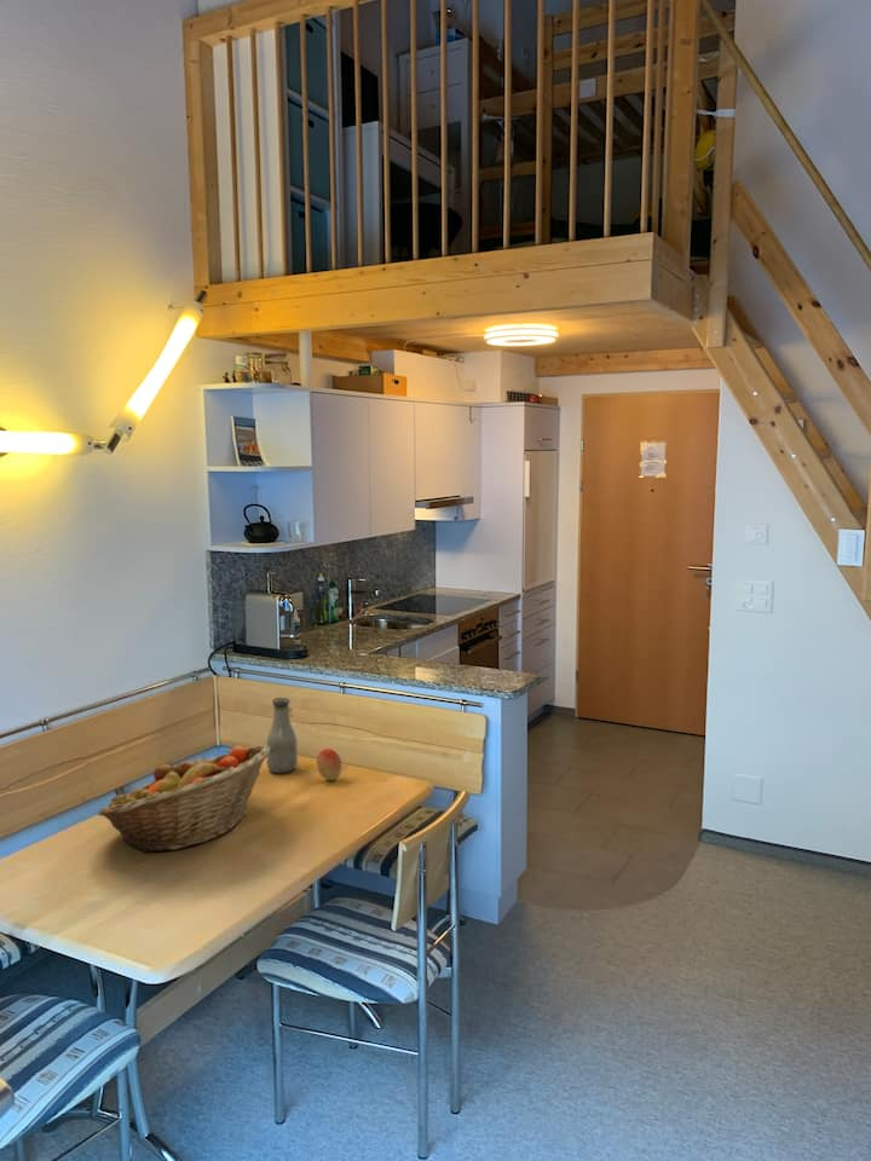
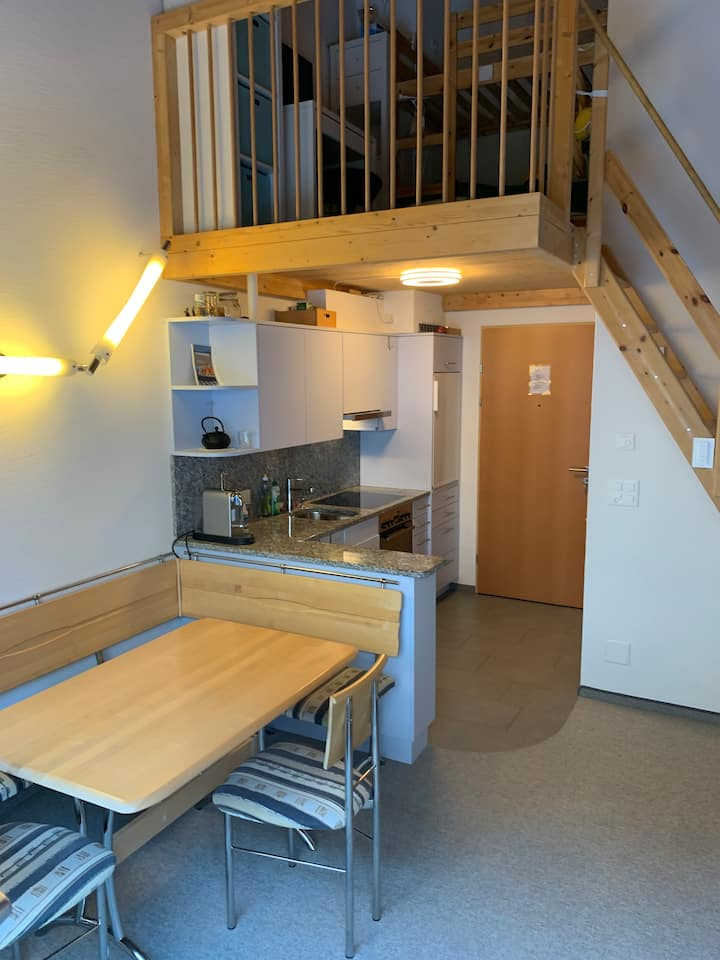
- fruit [316,747,342,781]
- fruit basket [97,744,270,854]
- bottle [265,697,299,774]
